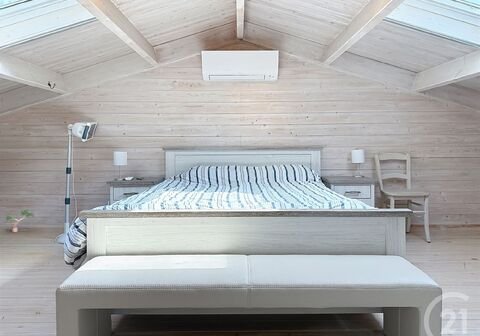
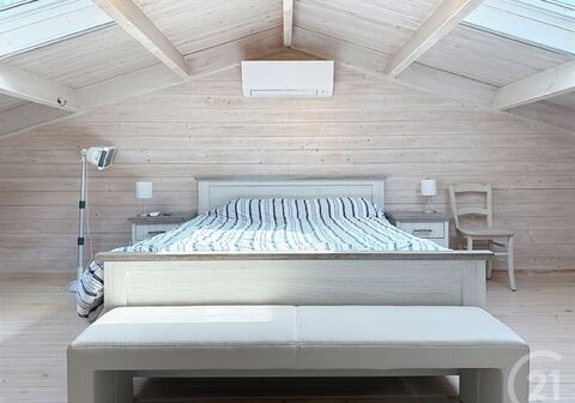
- potted plant [5,208,35,233]
